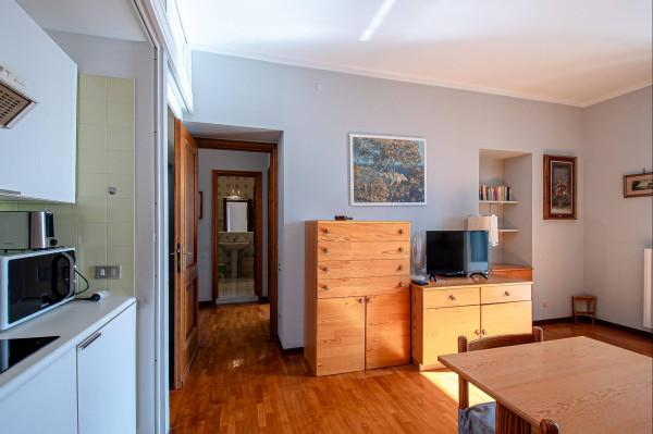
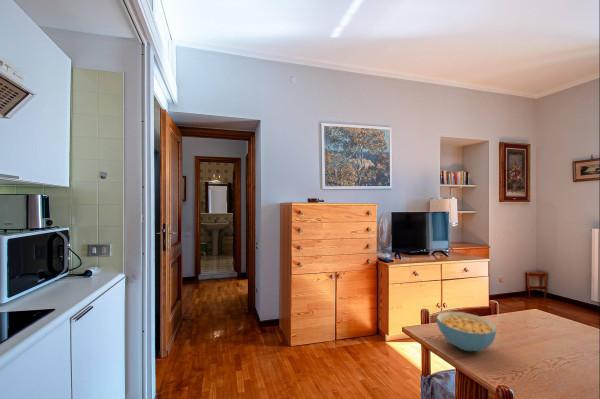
+ cereal bowl [435,310,498,352]
